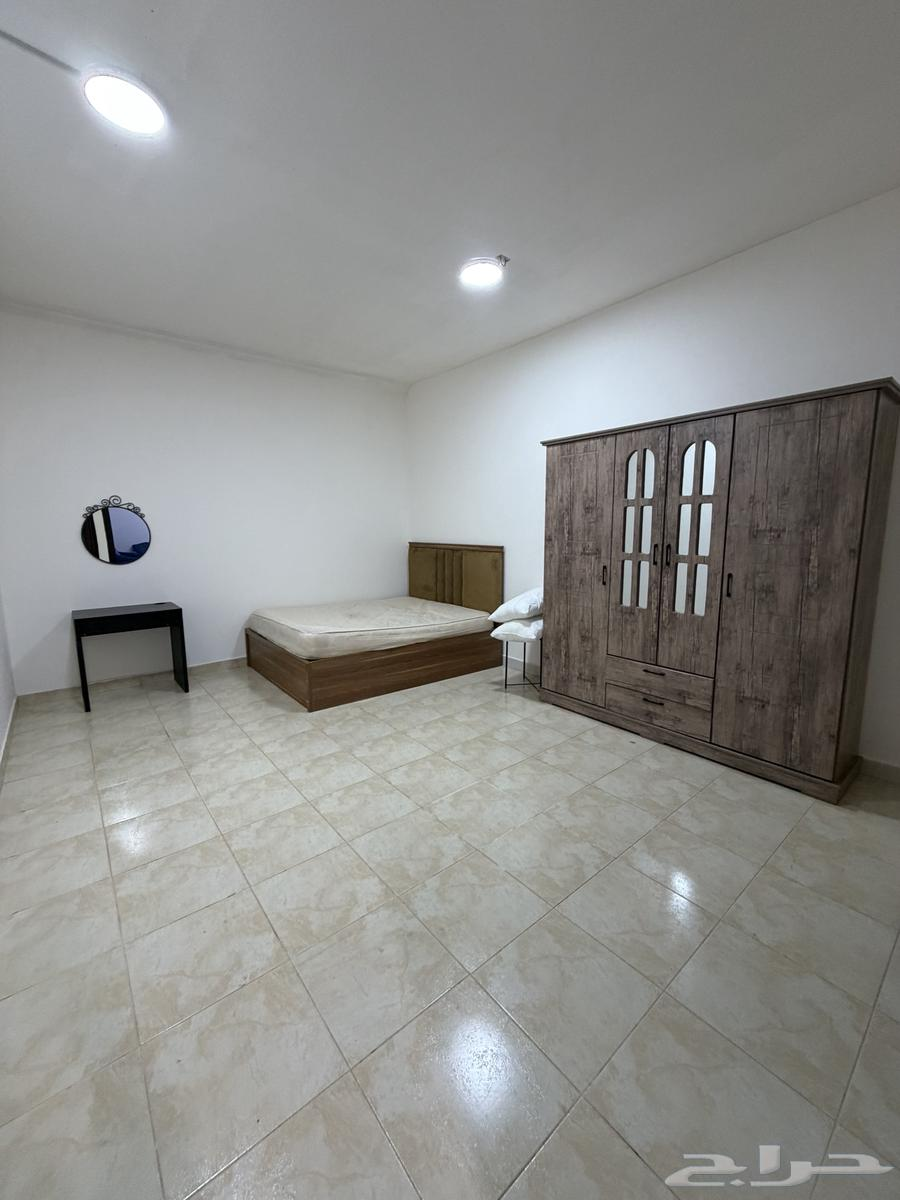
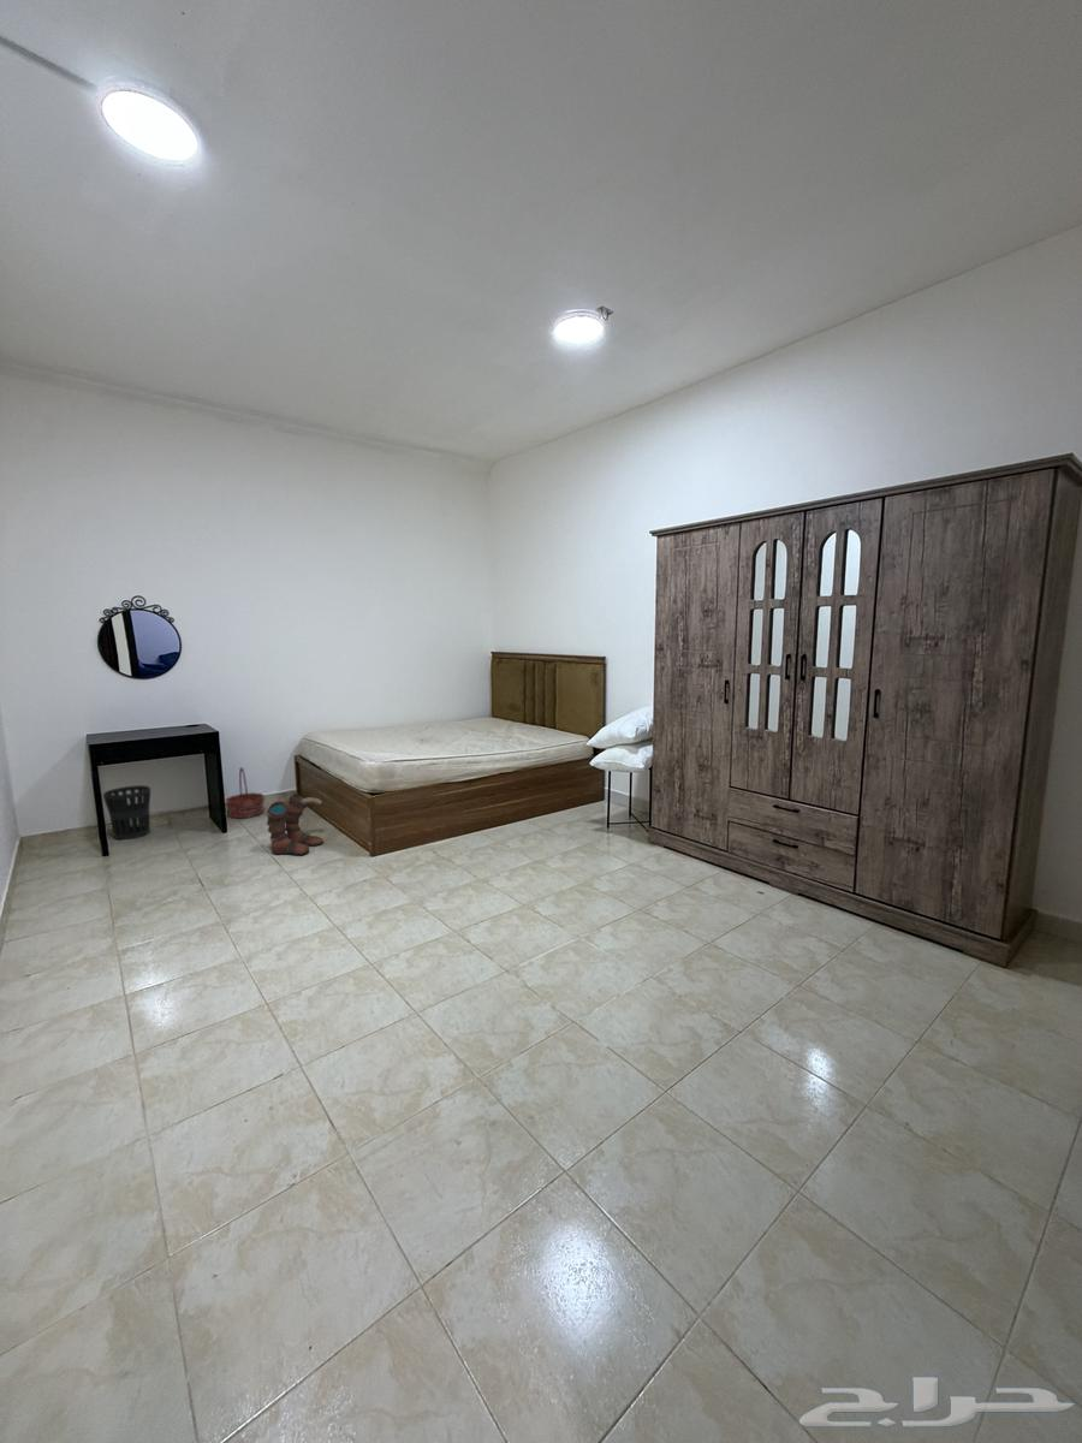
+ basket [225,766,266,819]
+ wastebasket [102,784,151,841]
+ boots [266,792,325,856]
